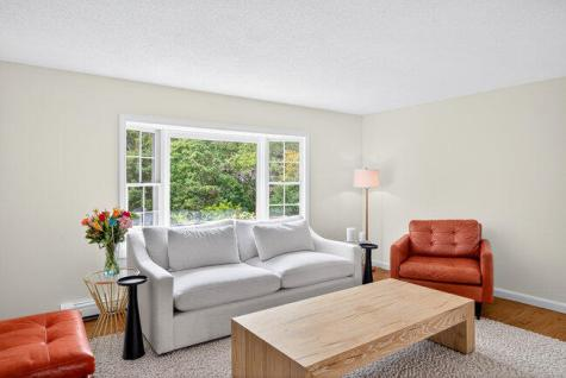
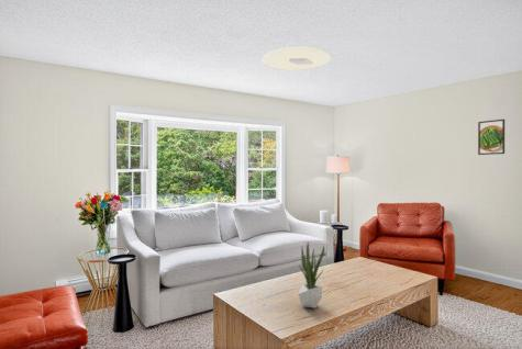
+ potted plant [298,241,325,309]
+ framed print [477,119,506,156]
+ ceiling light [262,46,332,71]
